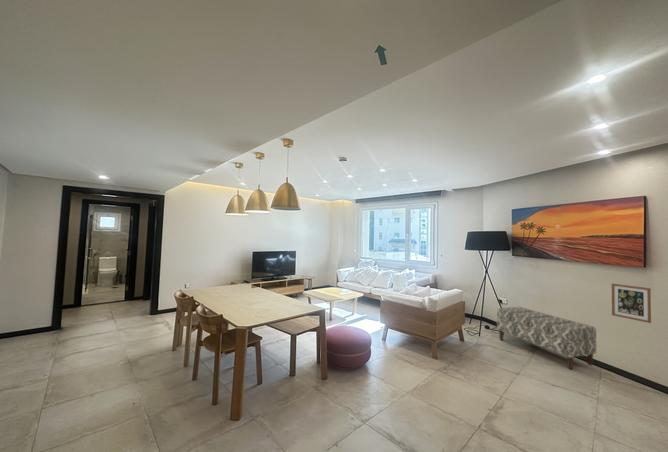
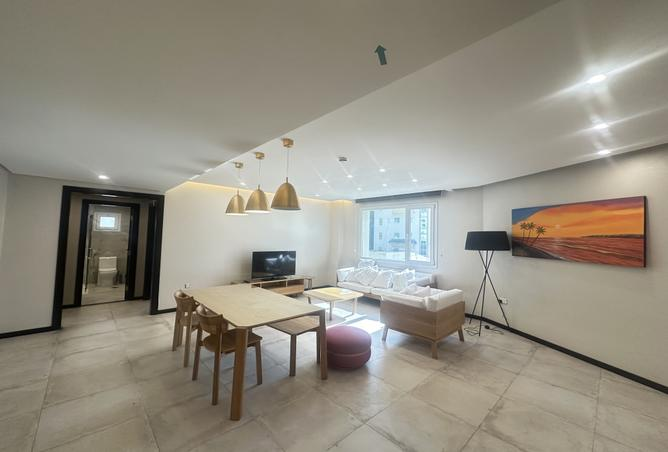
- wall art [611,283,652,324]
- bench [496,306,597,370]
